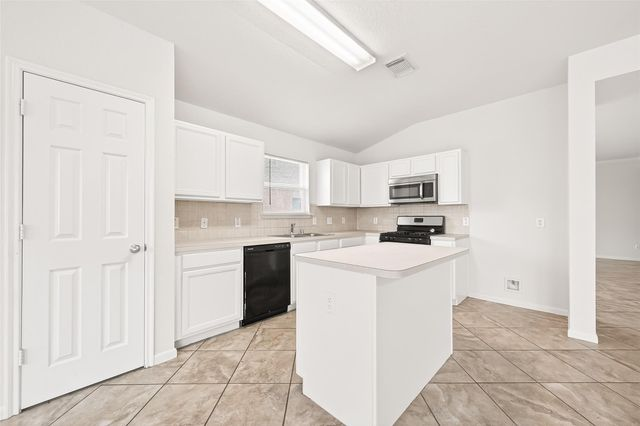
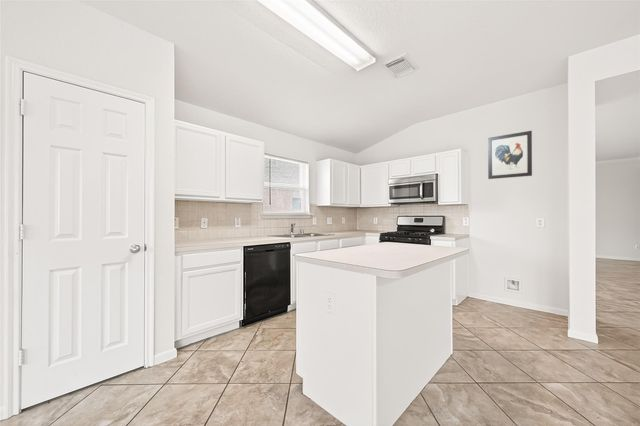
+ wall art [487,130,533,180]
